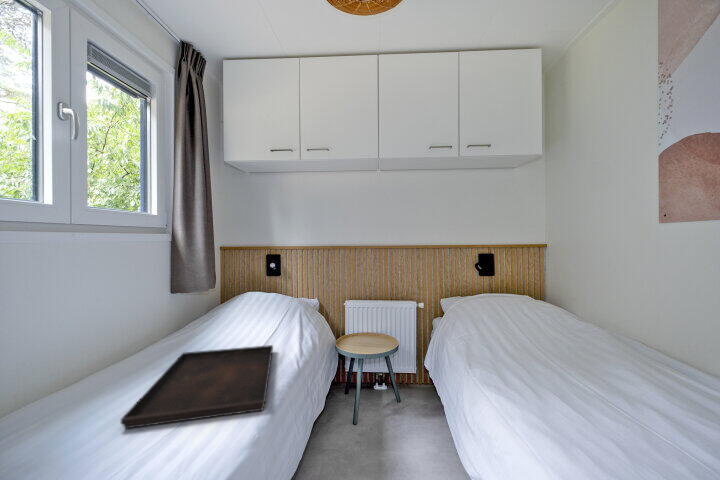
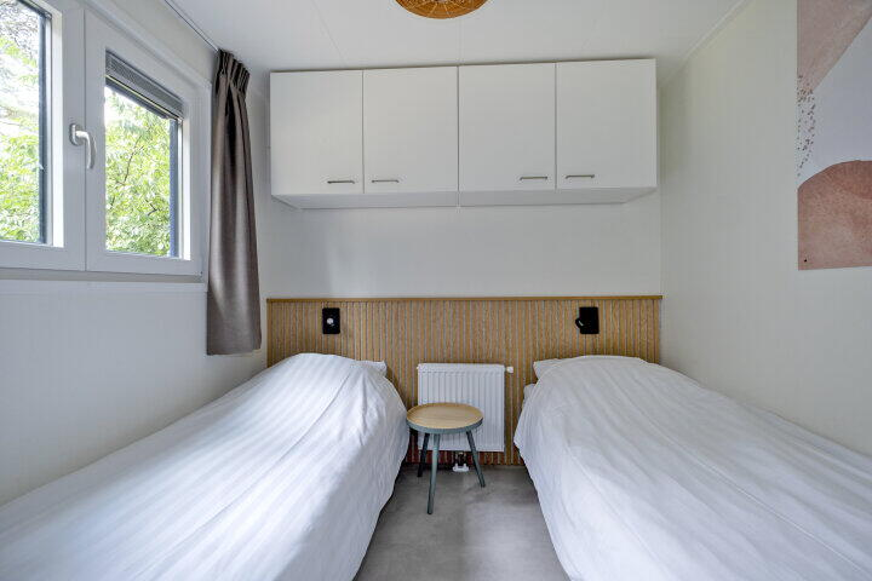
- serving tray [120,344,274,430]
